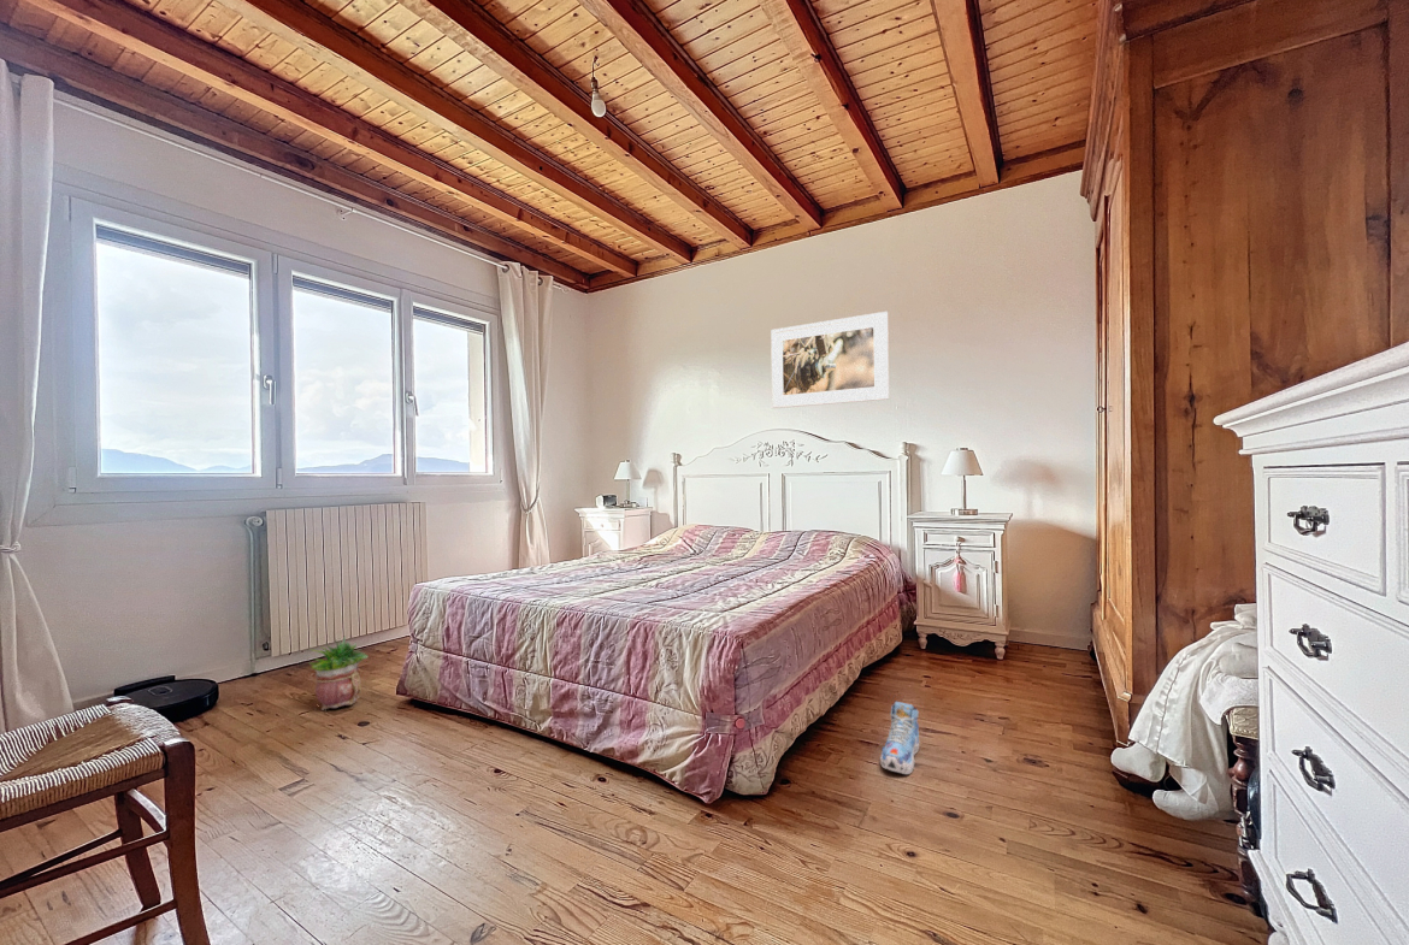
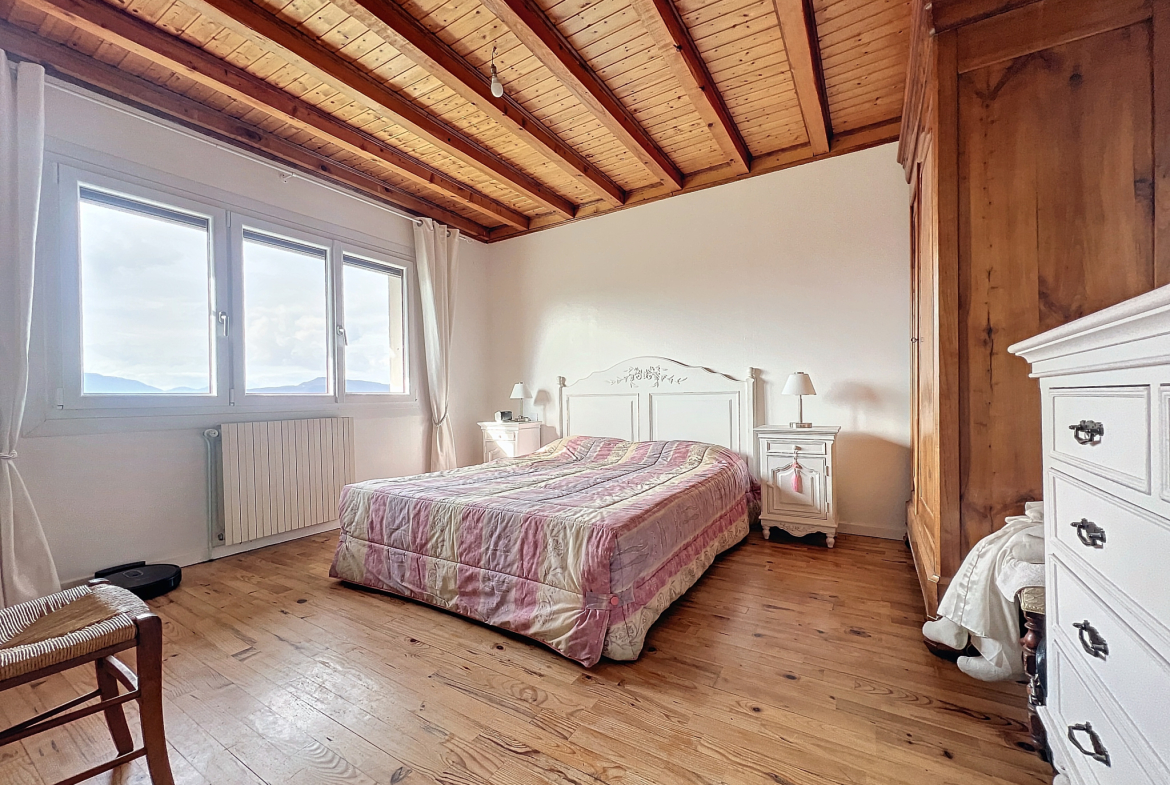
- shoe [879,701,920,775]
- potted plant [307,633,370,711]
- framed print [770,311,890,409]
